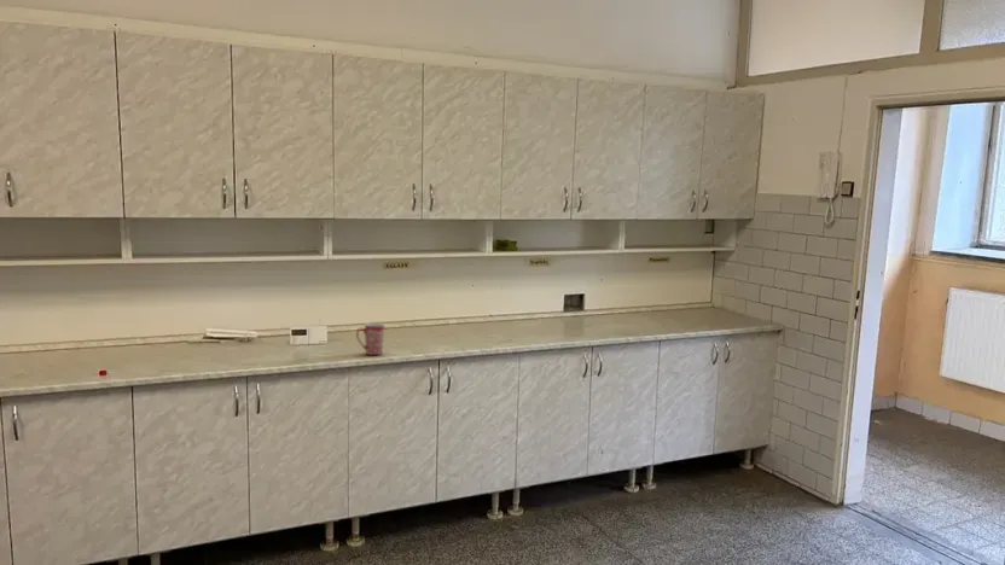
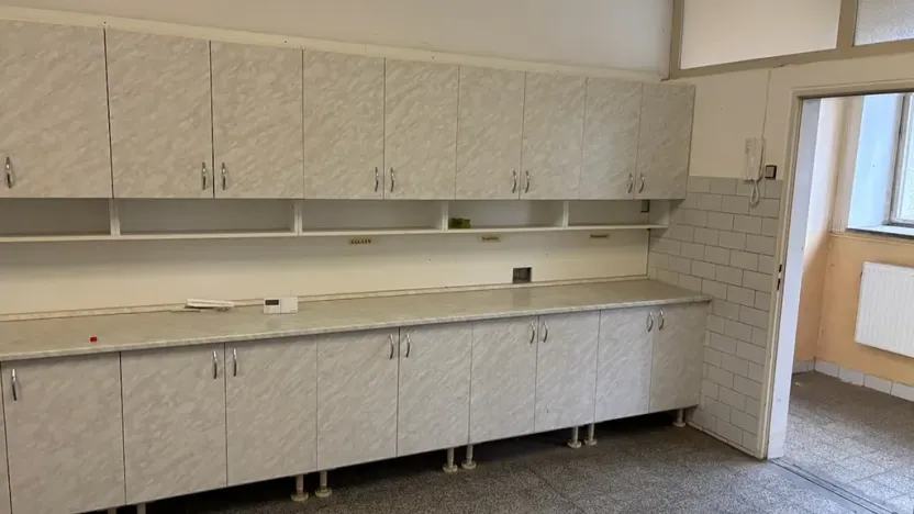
- mug [355,321,387,356]
